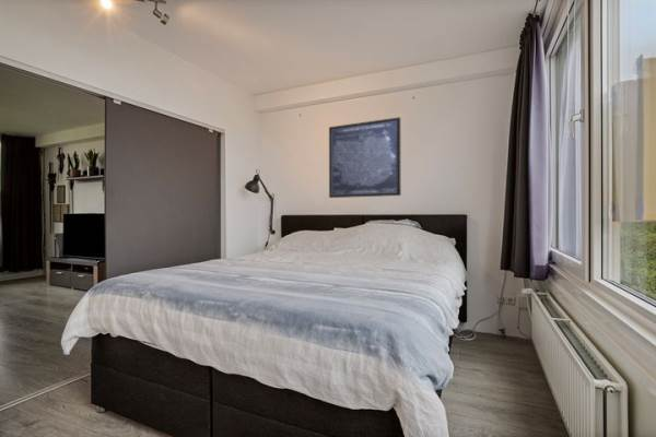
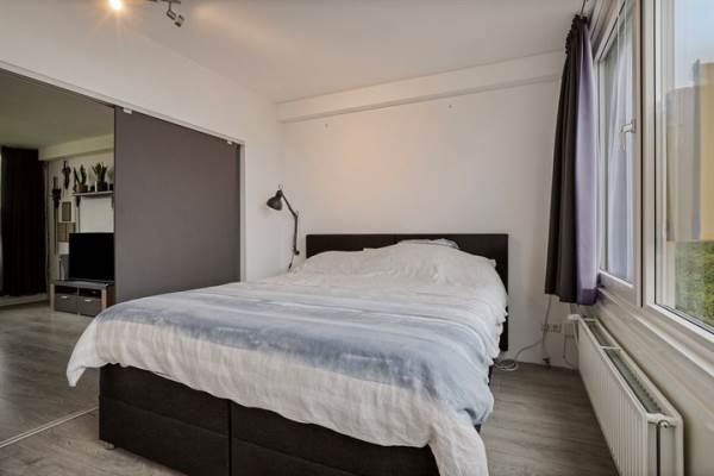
- wall art [328,116,402,199]
